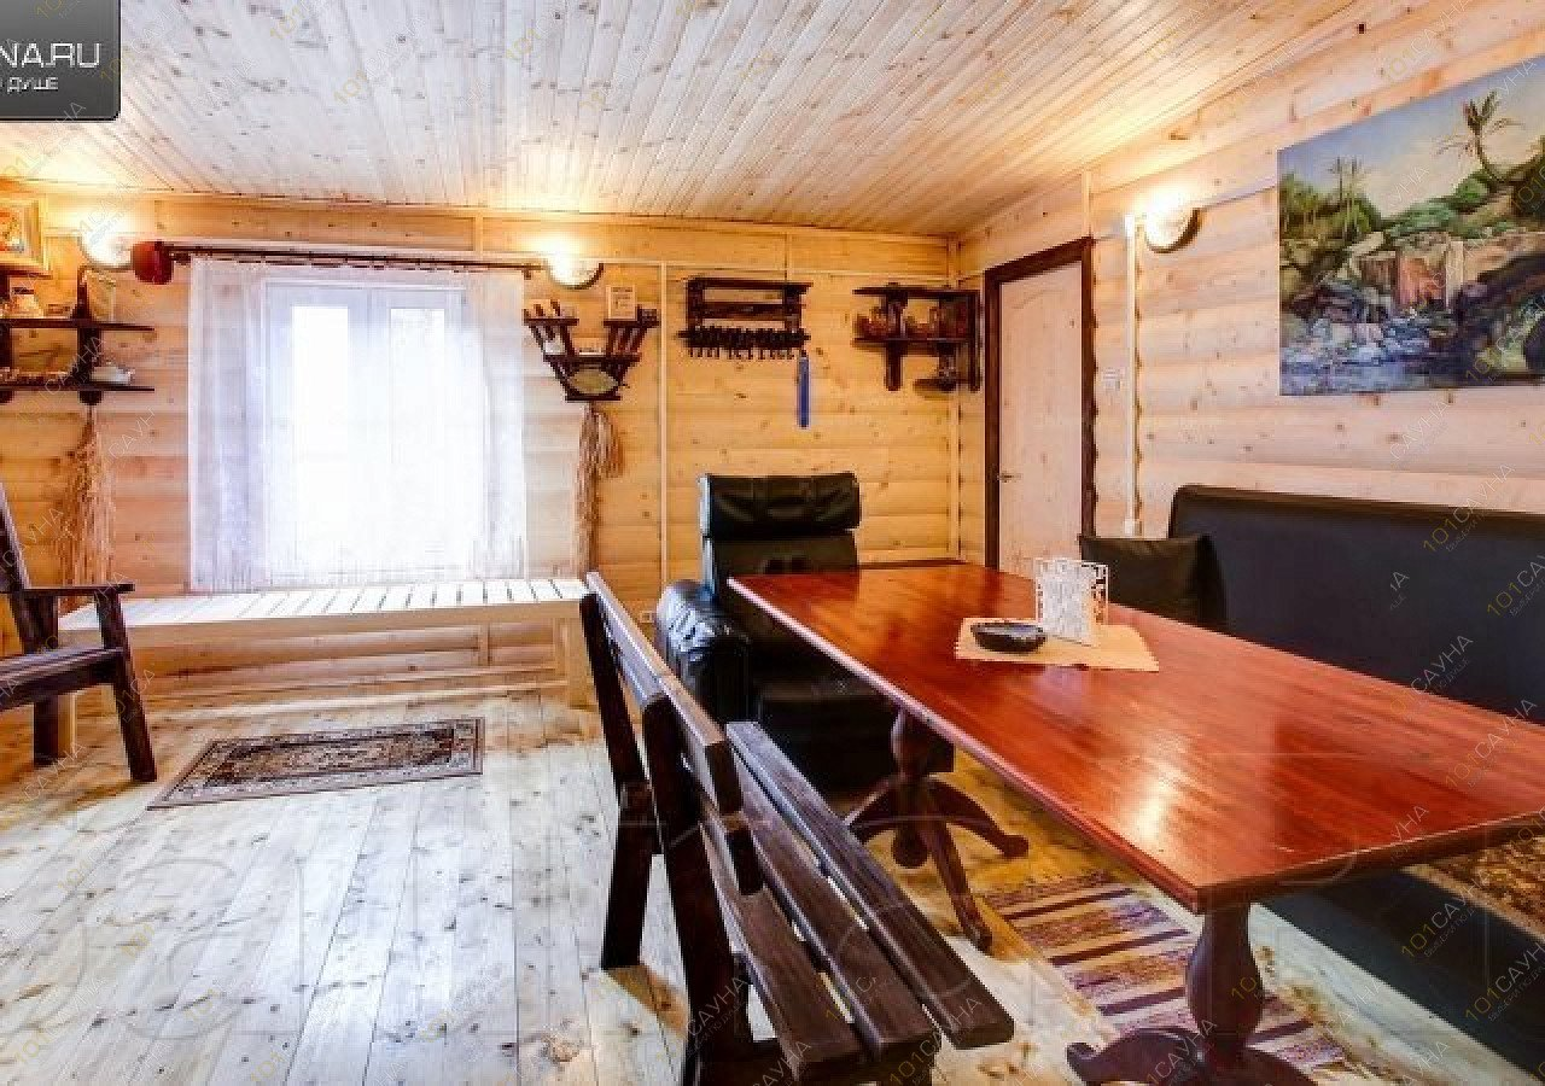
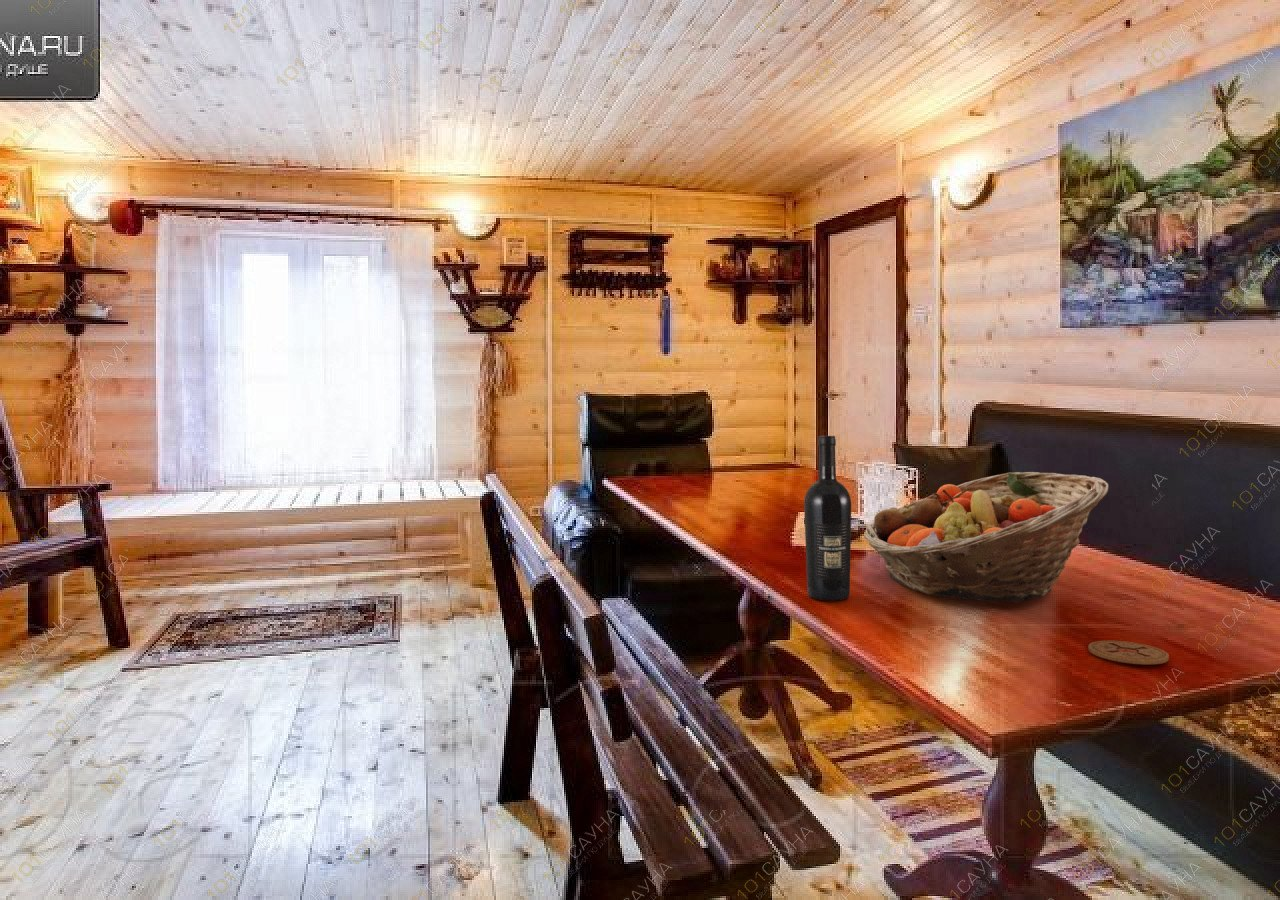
+ wine bottle [803,435,852,601]
+ fruit basket [863,471,1109,604]
+ coaster [1087,640,1170,666]
